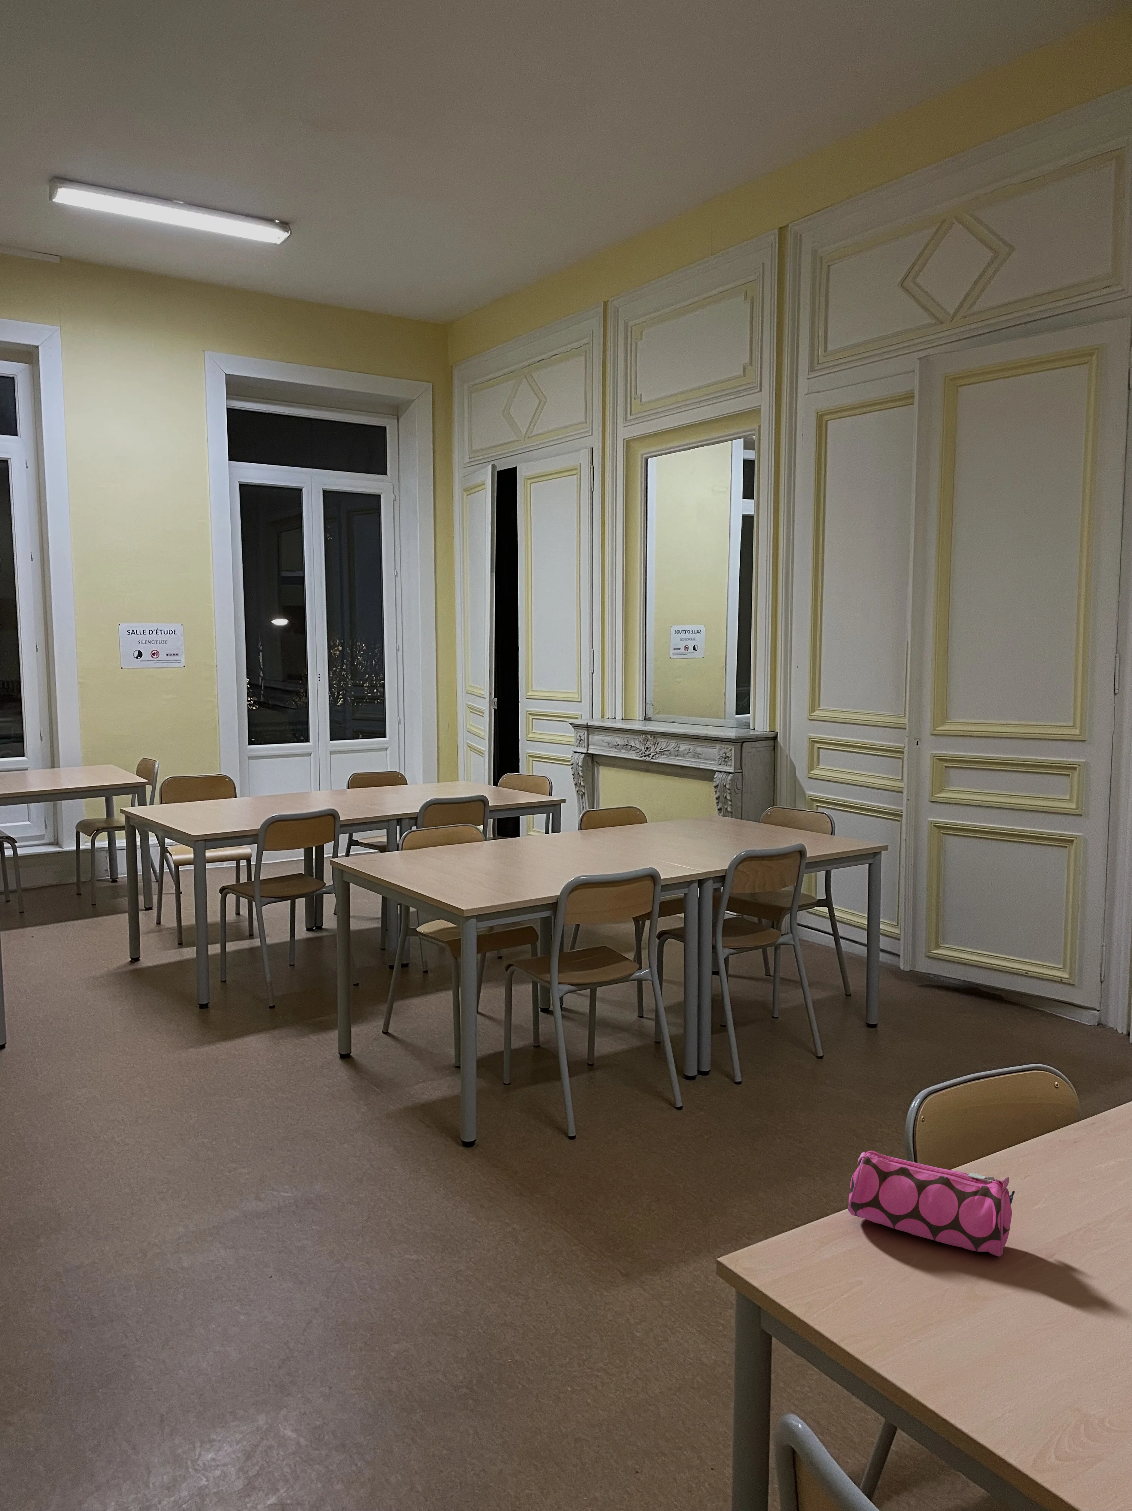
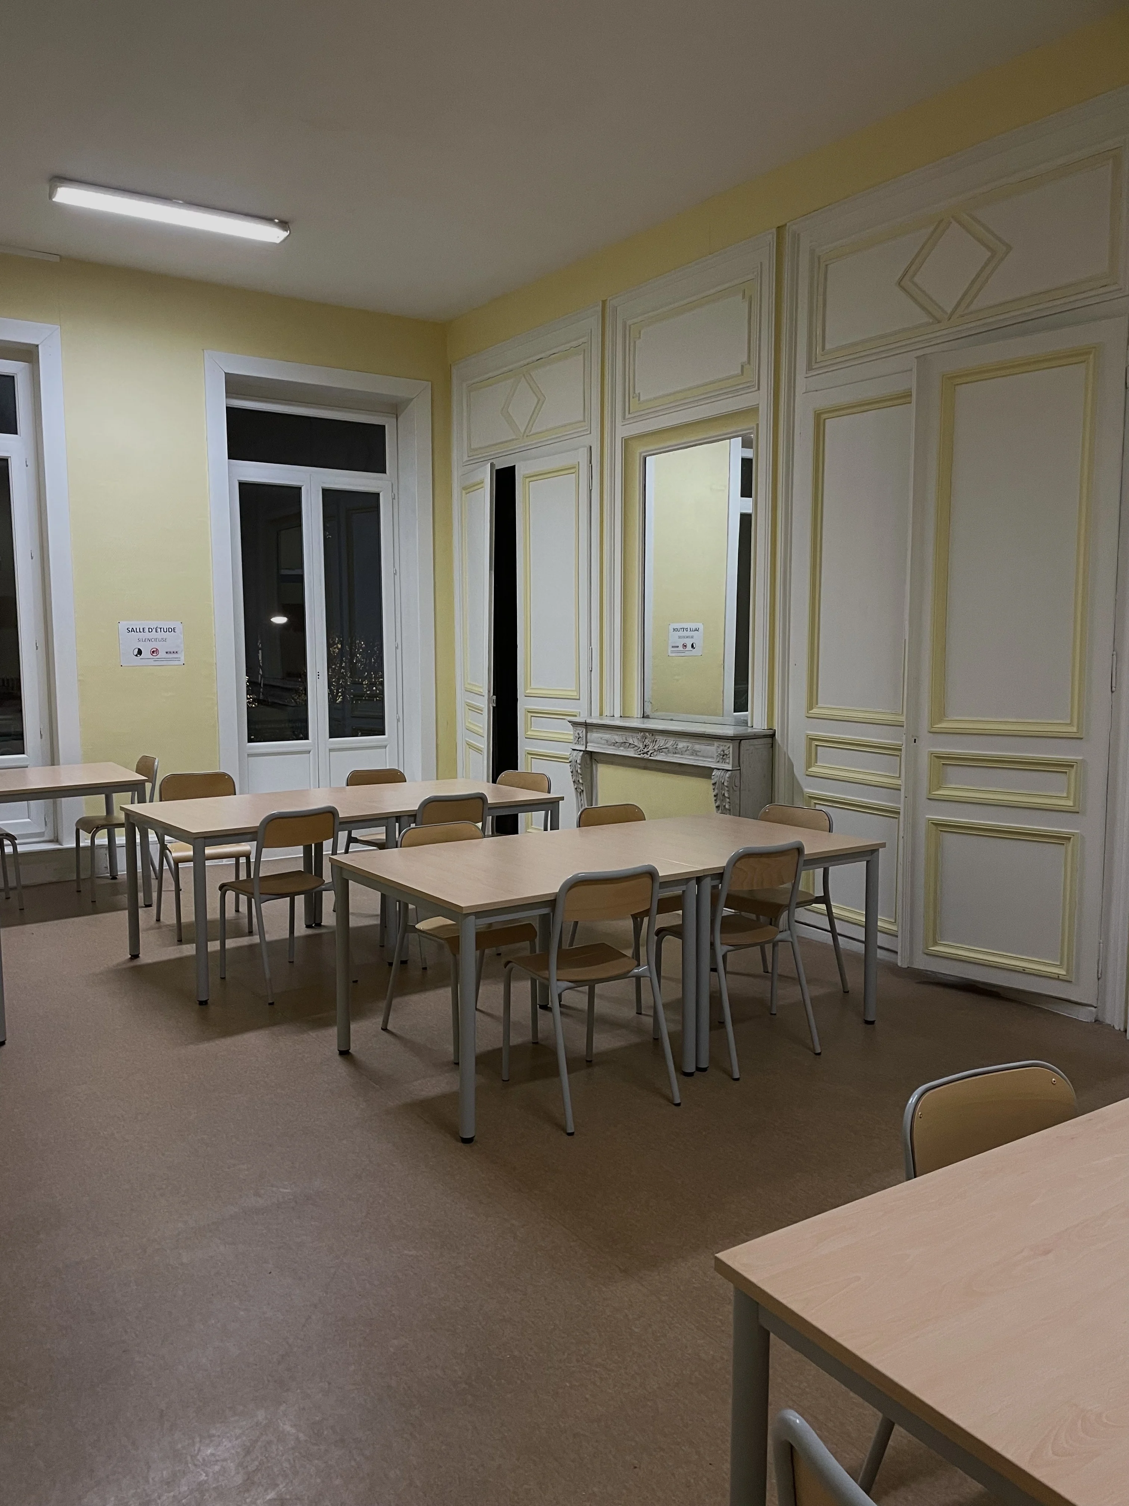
- pencil case [848,1151,1015,1256]
